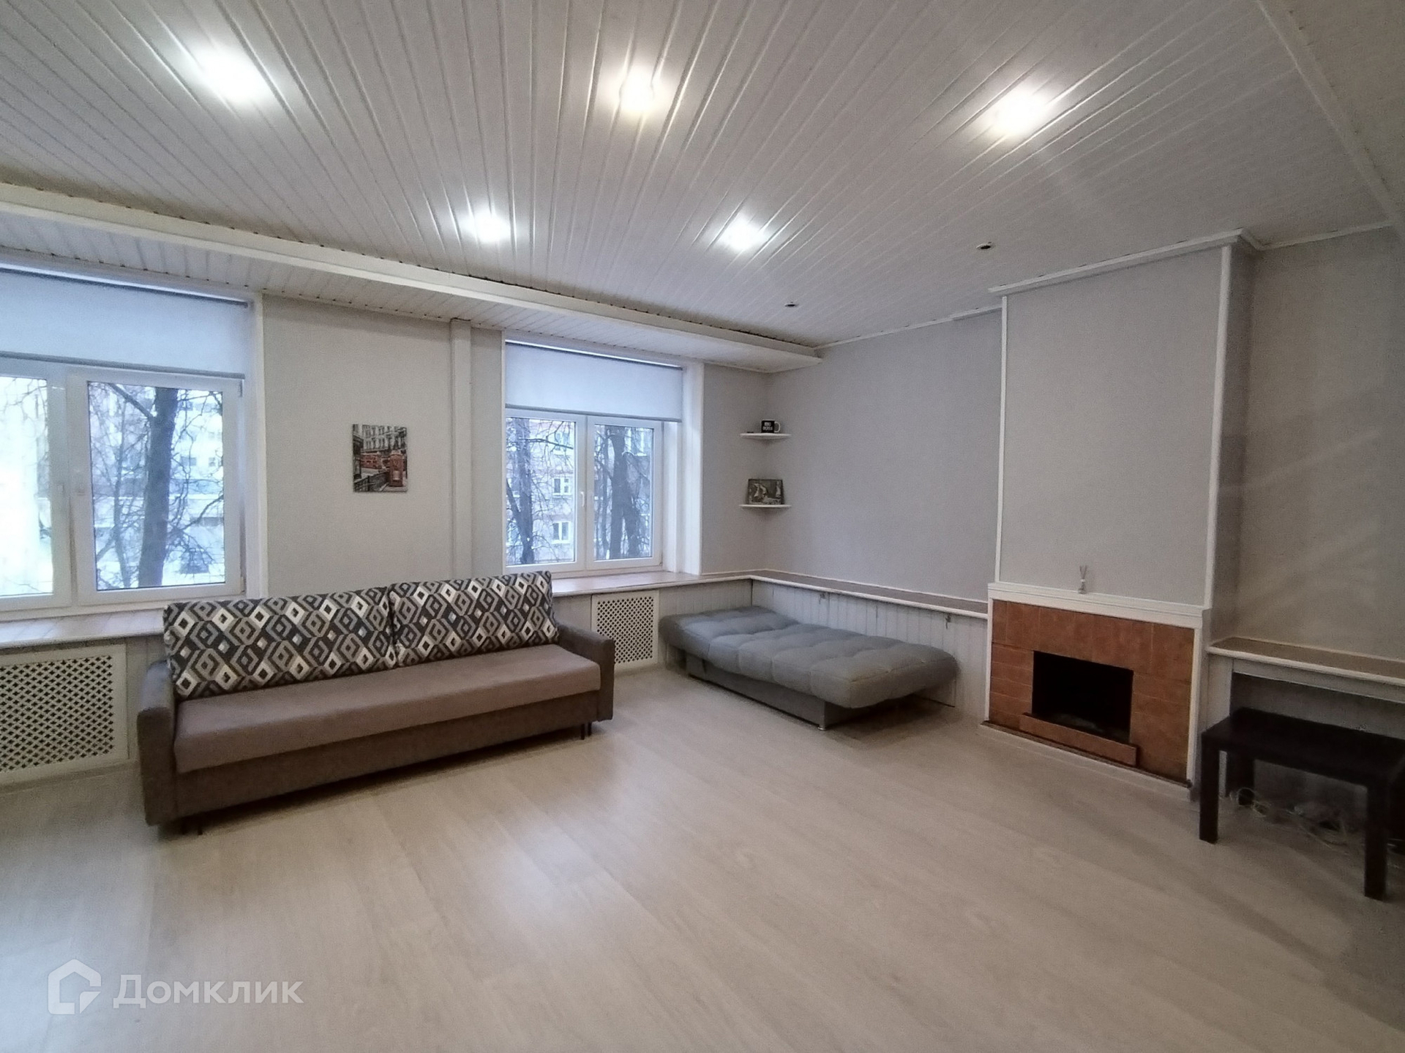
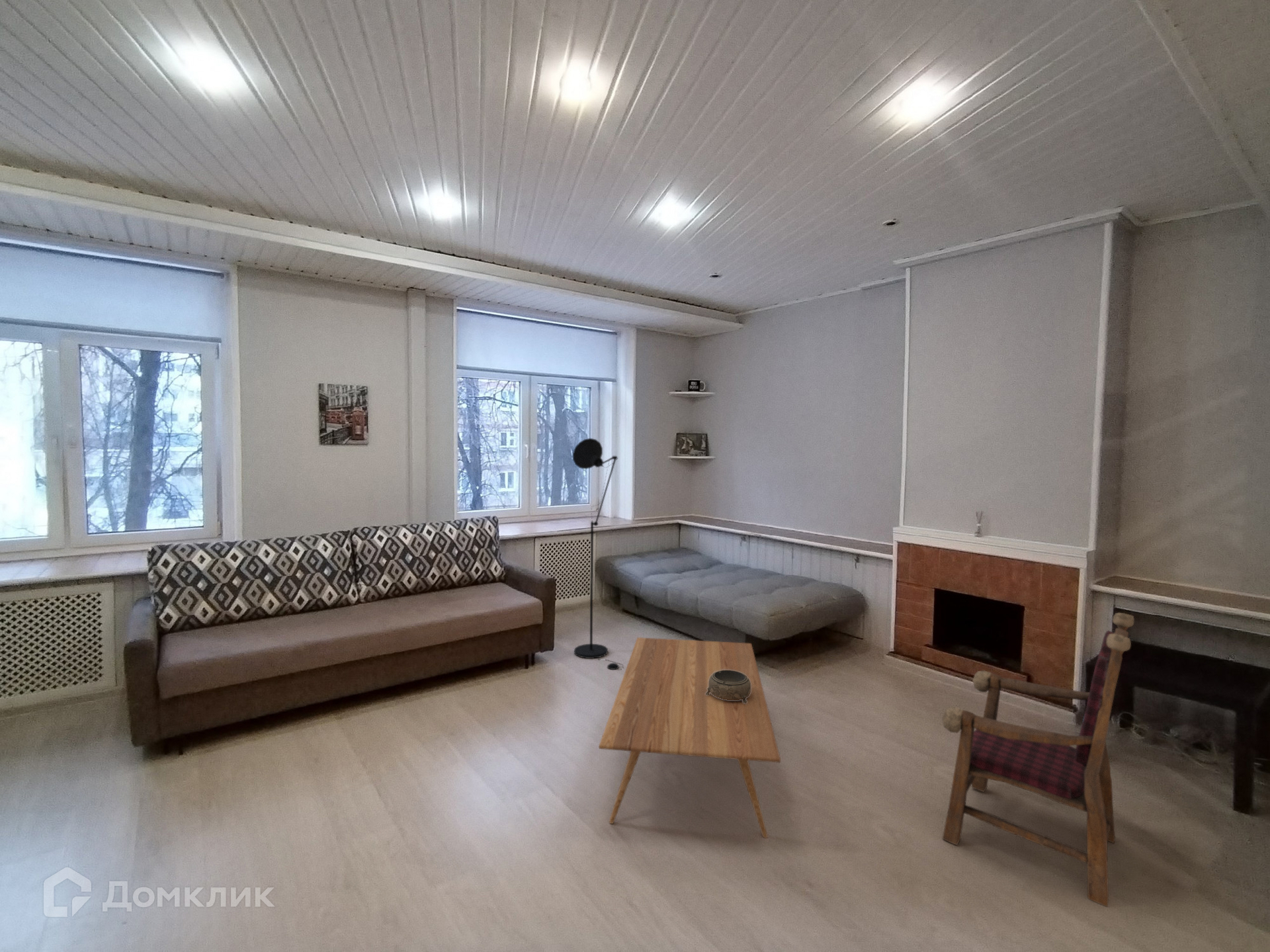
+ floor lamp [572,438,624,670]
+ armchair [941,612,1135,908]
+ decorative bowl [706,670,751,703]
+ coffee table [598,637,781,839]
